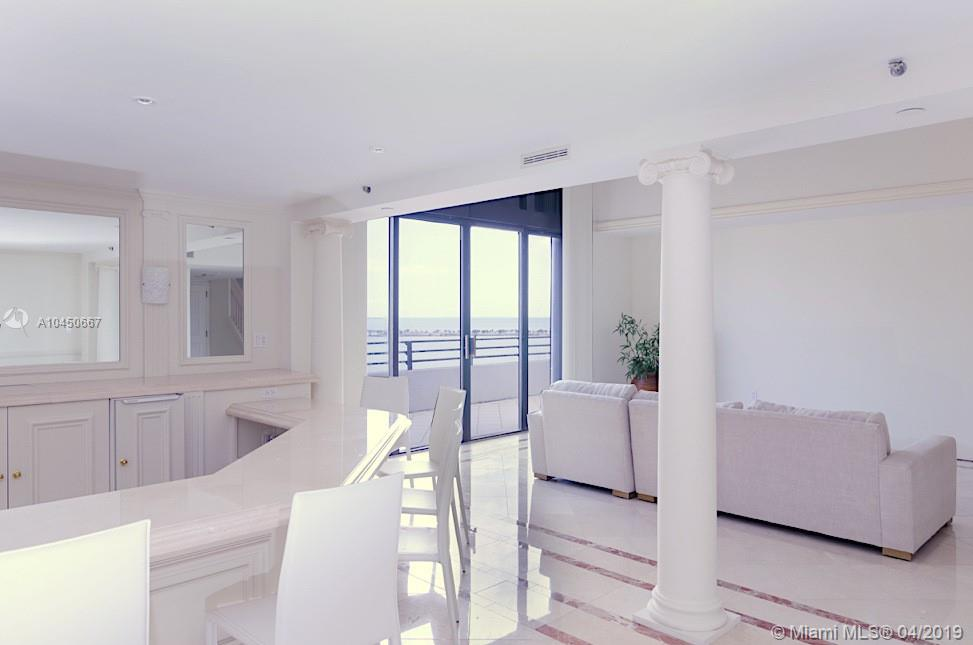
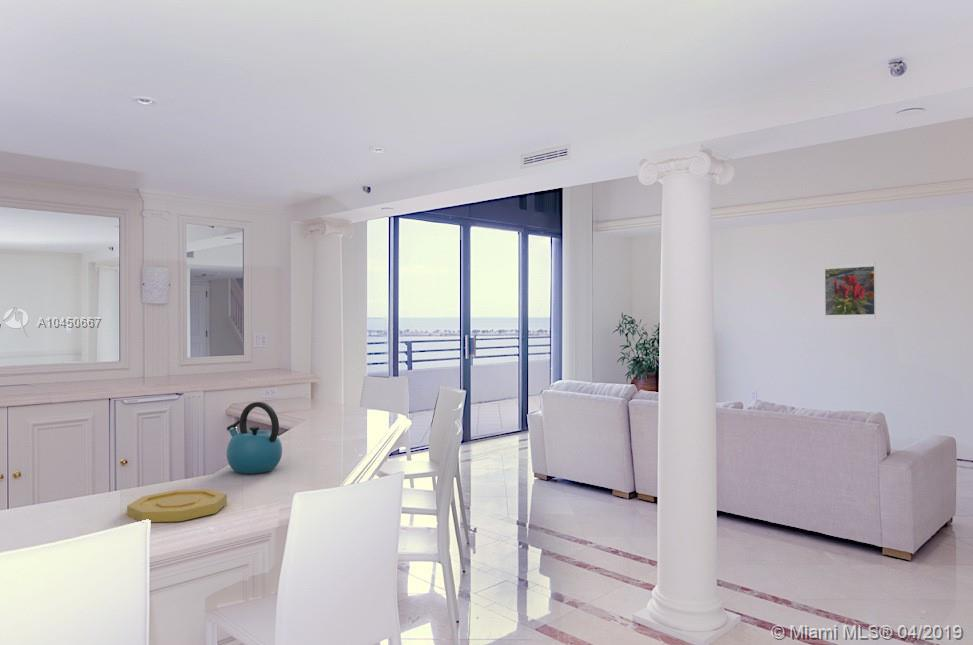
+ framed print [824,261,877,320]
+ kettle [226,401,283,475]
+ bowl [126,488,228,523]
